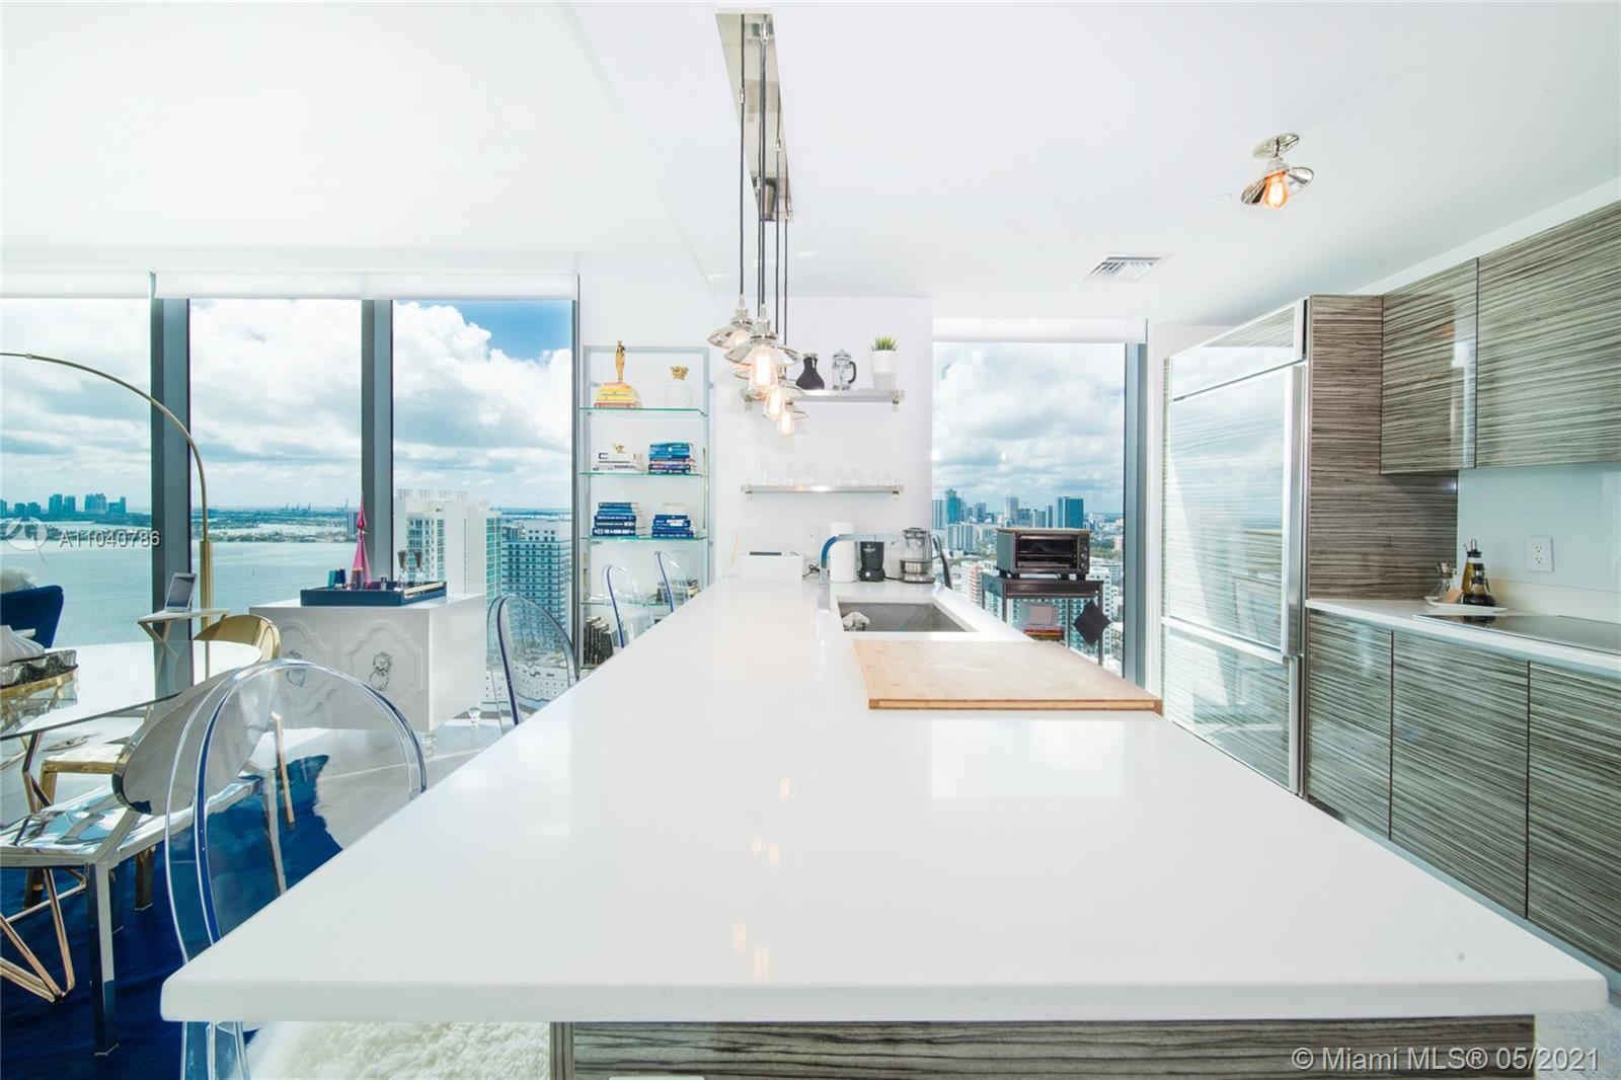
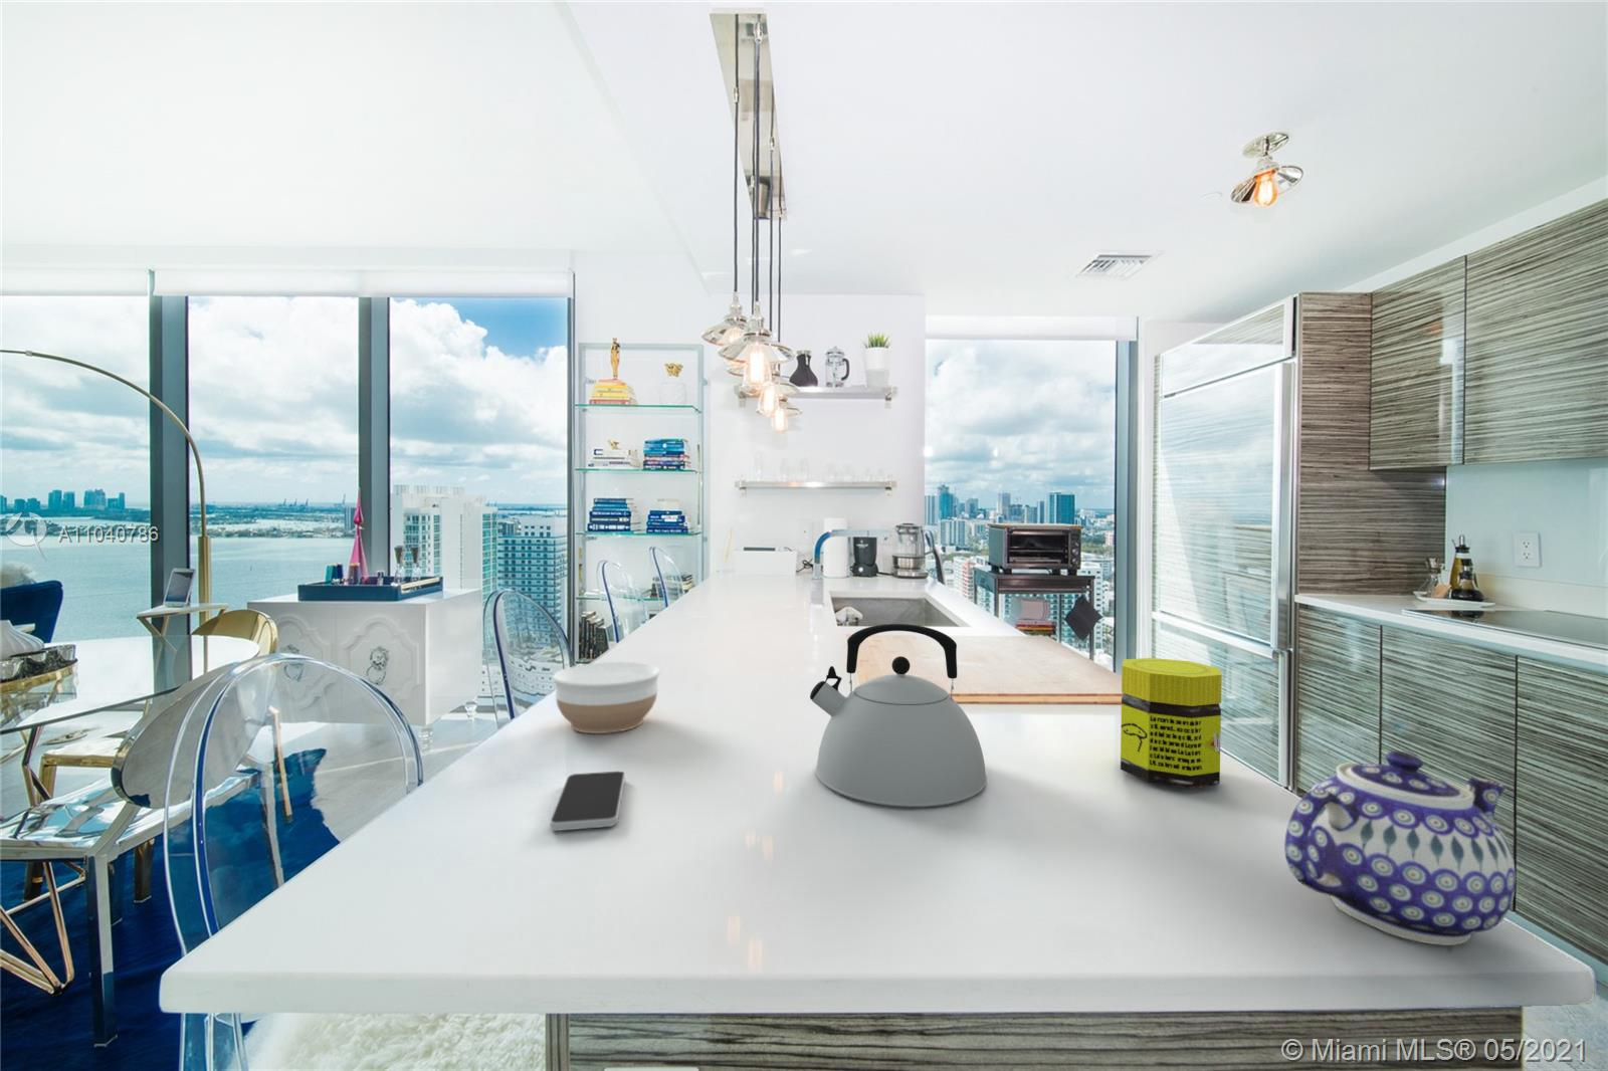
+ bowl [552,661,661,734]
+ smartphone [549,771,626,832]
+ teapot [1283,749,1517,947]
+ jar [1119,657,1223,790]
+ kettle [809,623,988,808]
